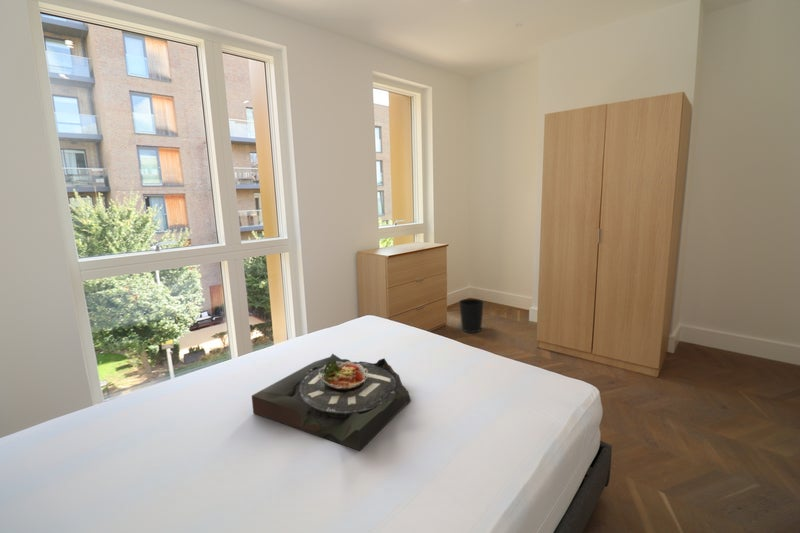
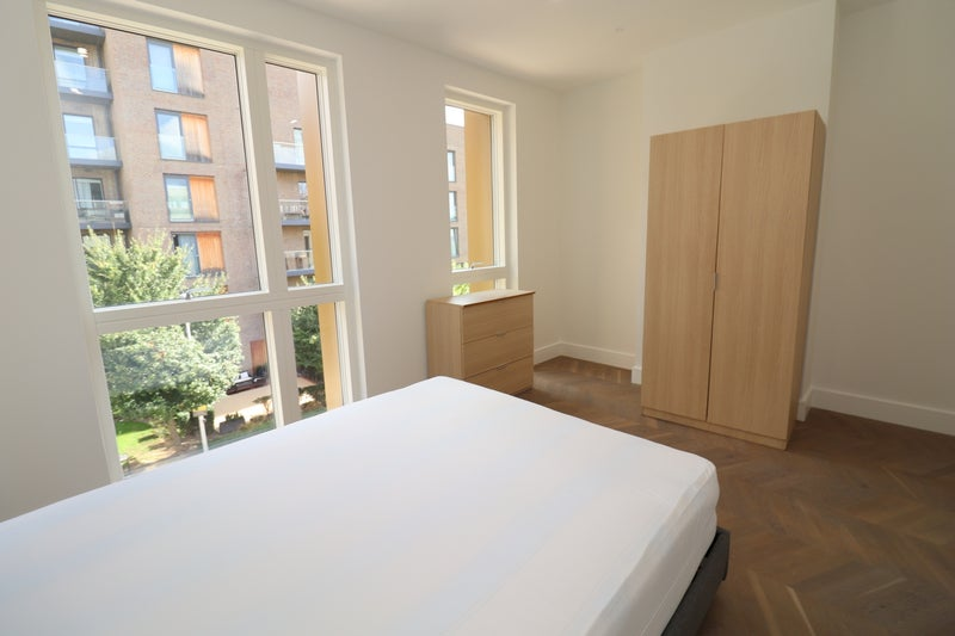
- serving tray [251,353,412,452]
- wastebasket [458,298,485,334]
